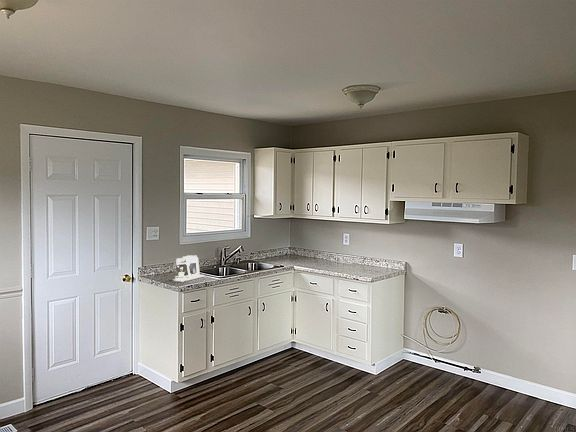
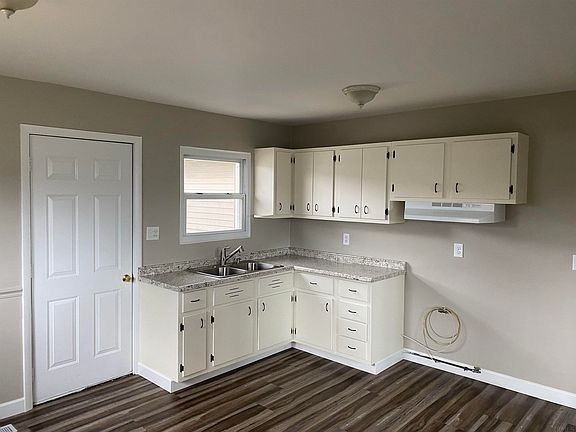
- coffee maker [171,254,206,283]
